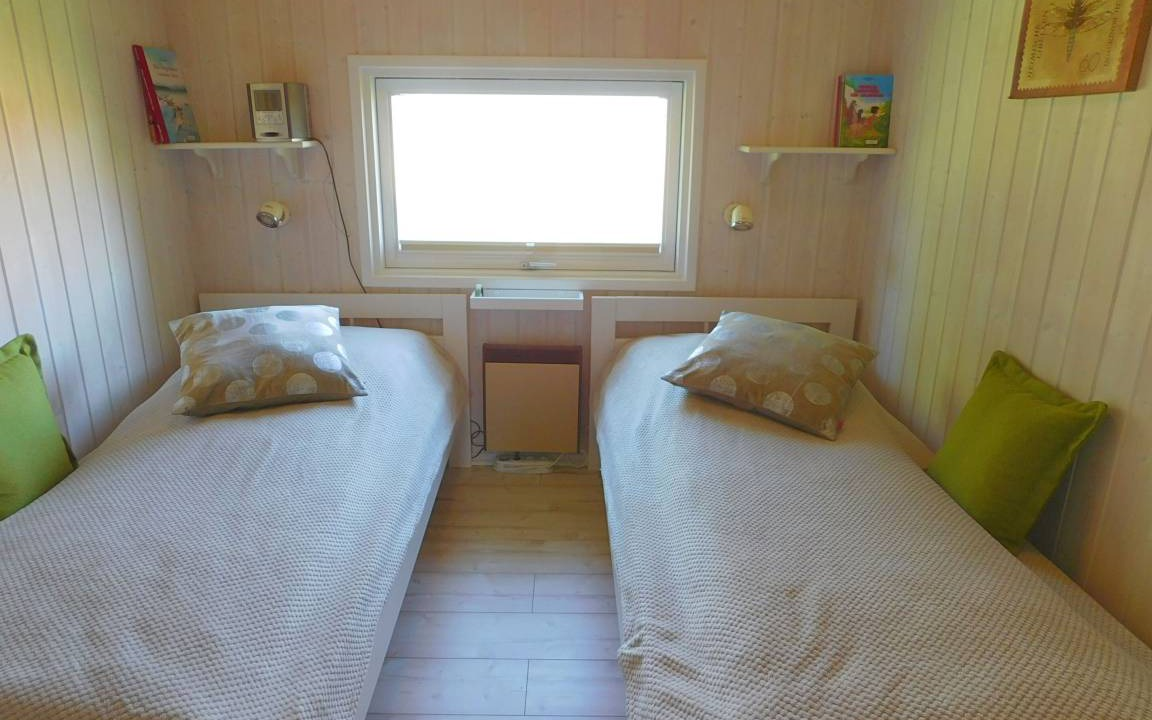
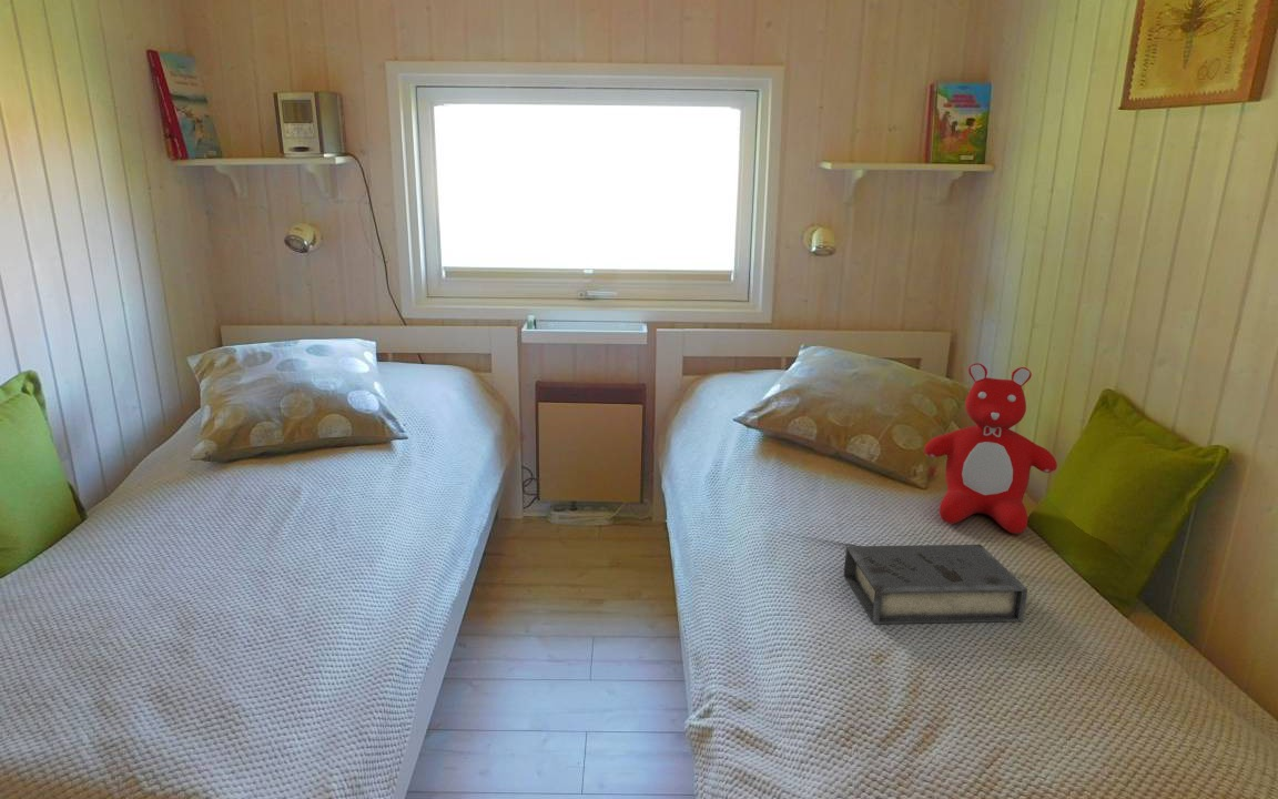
+ teddy bear [923,362,1058,535]
+ book [843,544,1028,625]
